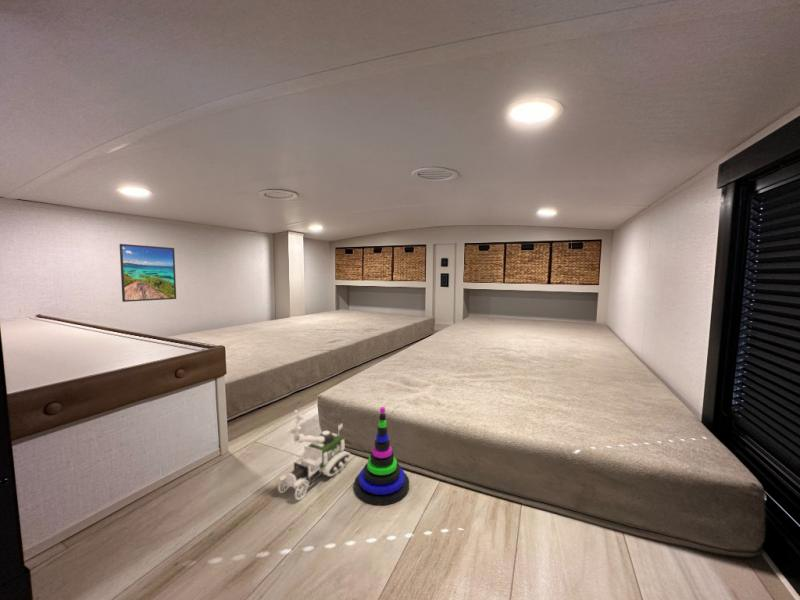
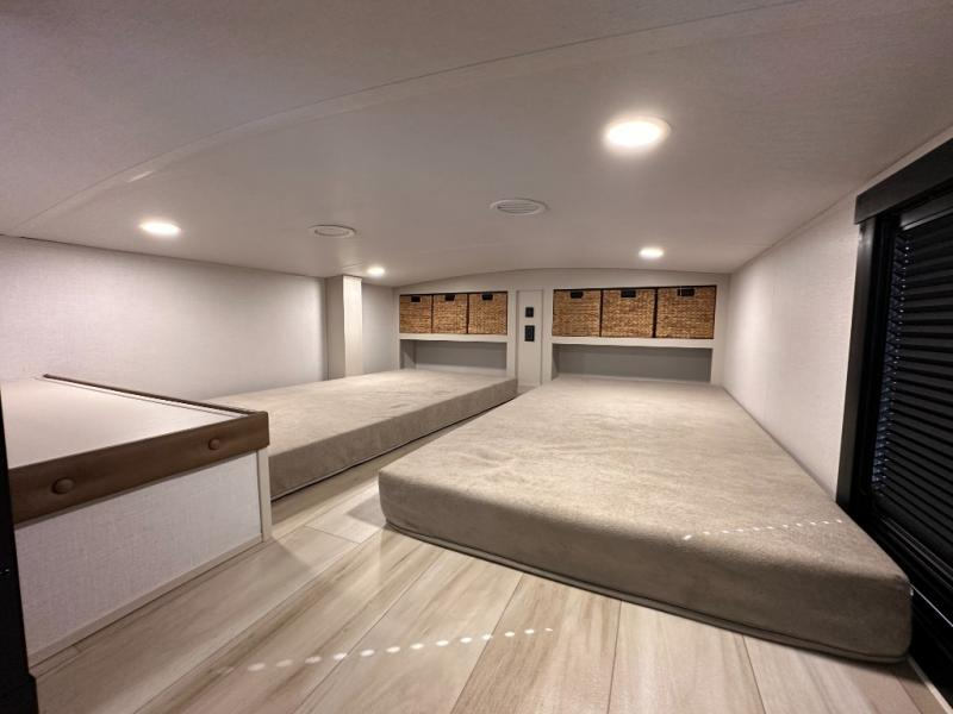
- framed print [118,243,177,303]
- toy tank [277,409,351,501]
- stacking toy [353,406,410,506]
